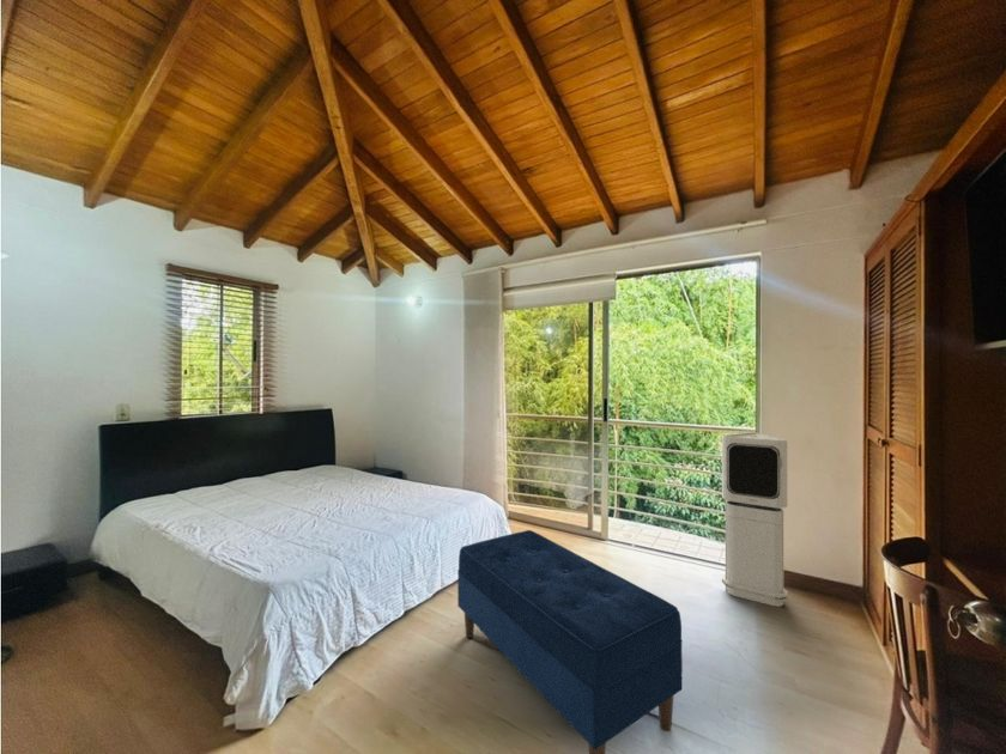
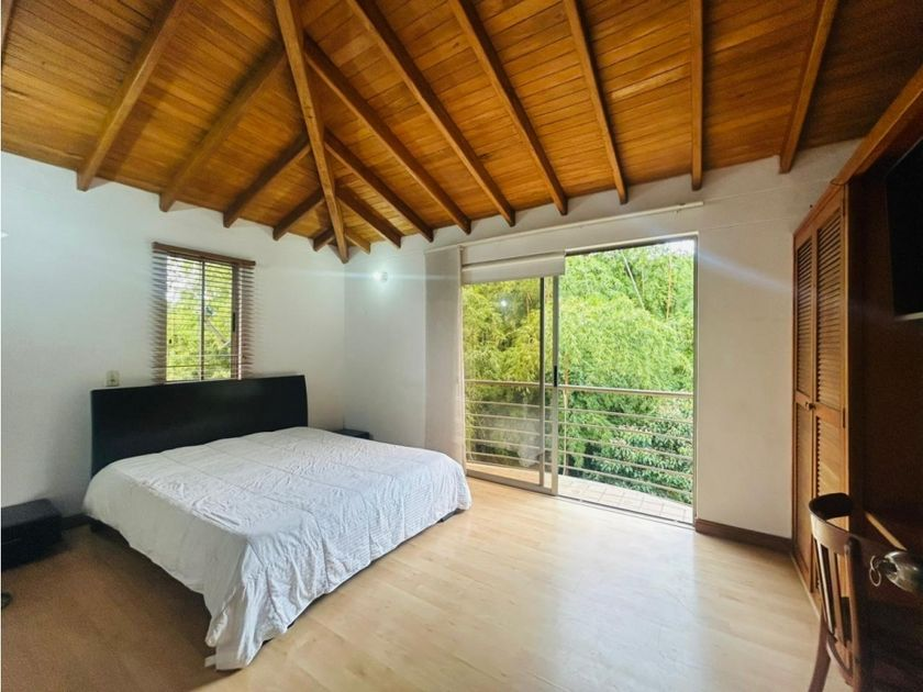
- air purifier [721,431,788,608]
- bench [456,529,684,754]
